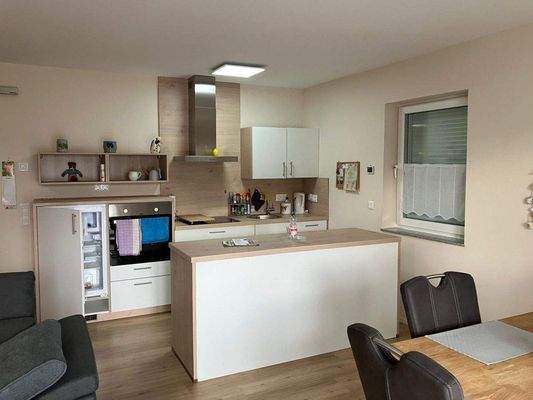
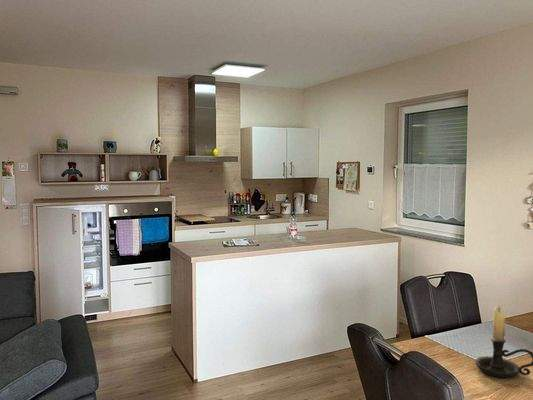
+ candle holder [475,298,533,379]
